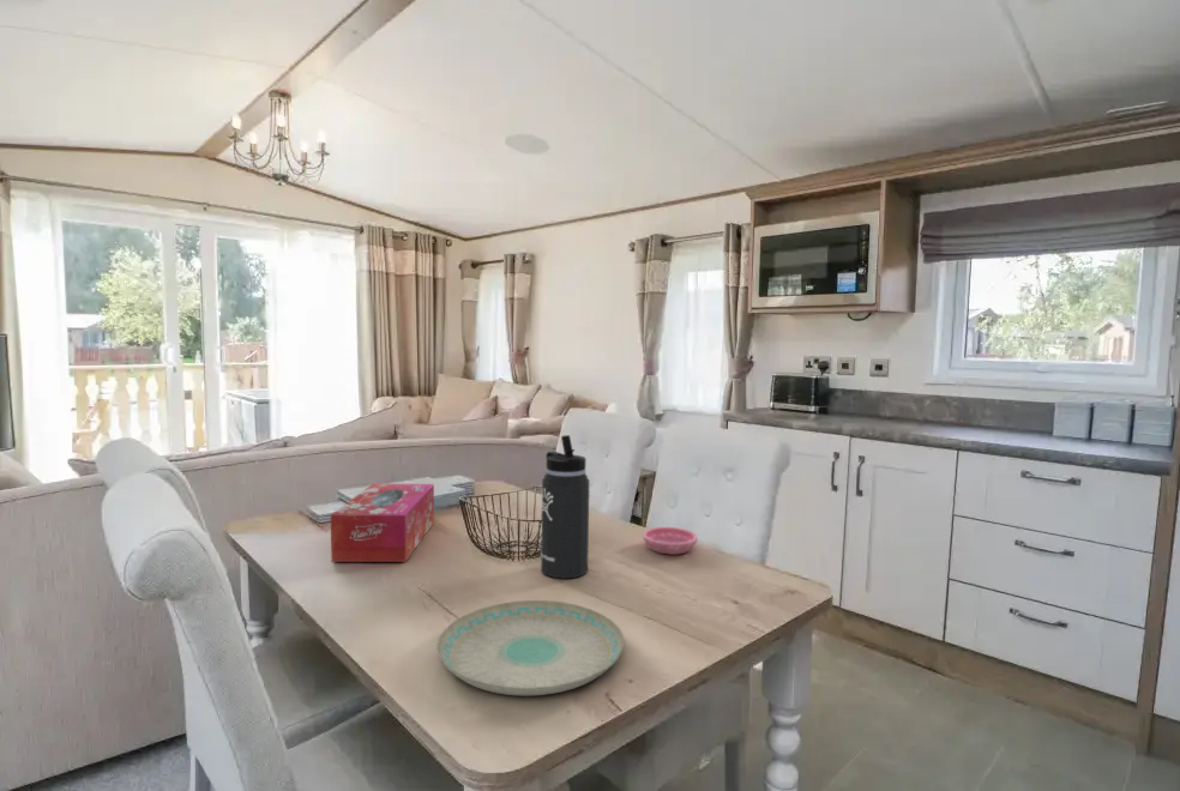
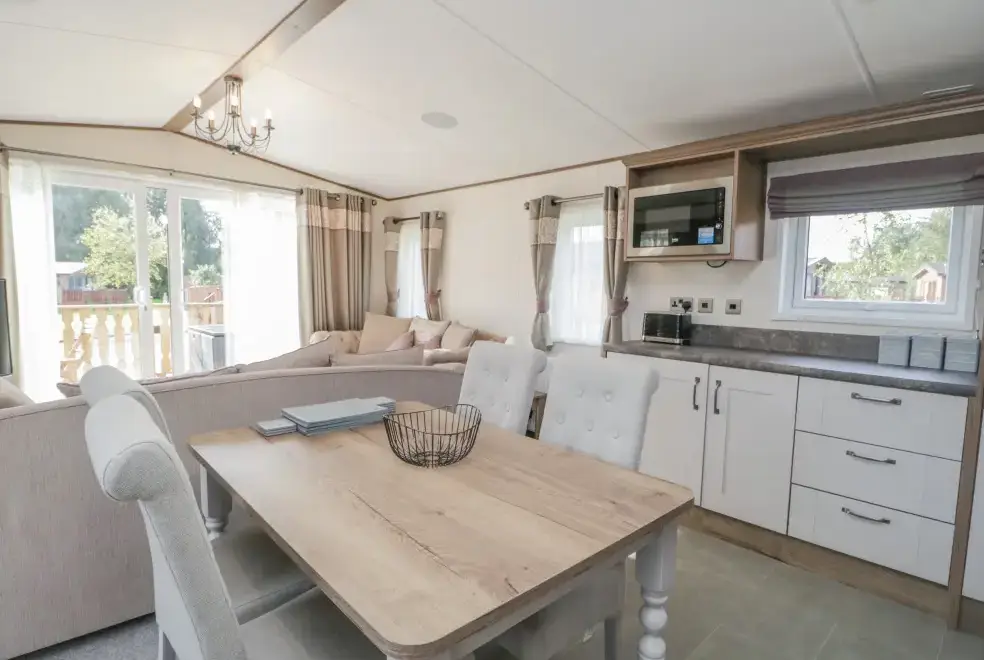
- saucer [642,526,699,555]
- plate [435,599,625,698]
- tissue box [330,483,435,563]
- thermos bottle [540,434,591,580]
